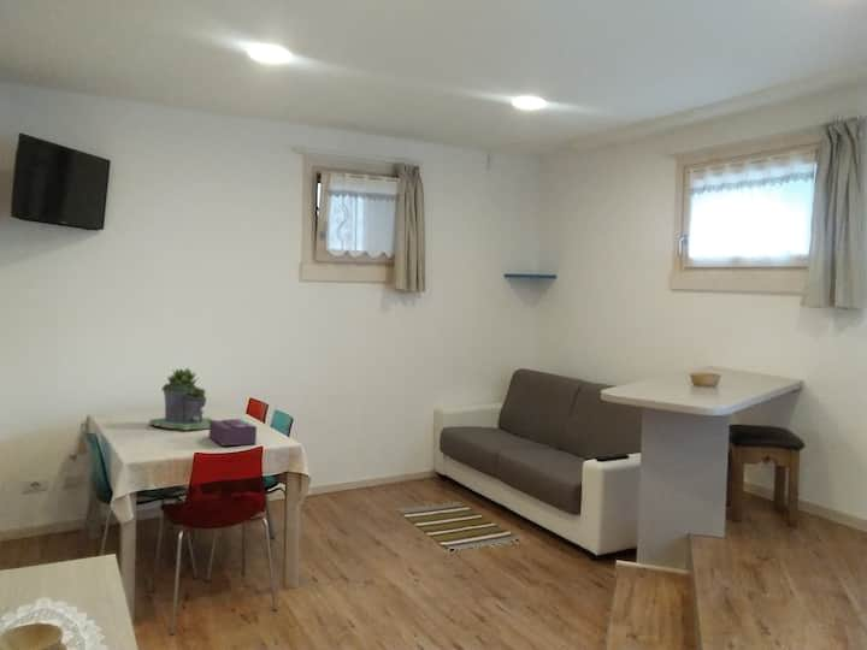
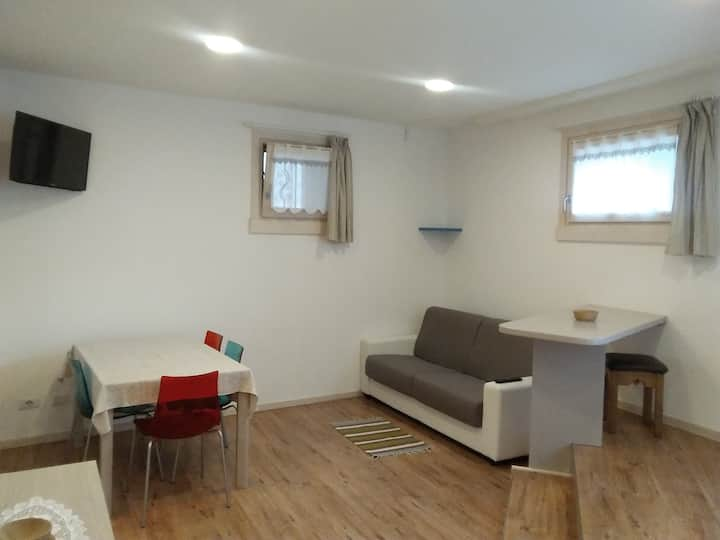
- tissue box [208,418,258,447]
- succulent planter [148,367,213,431]
